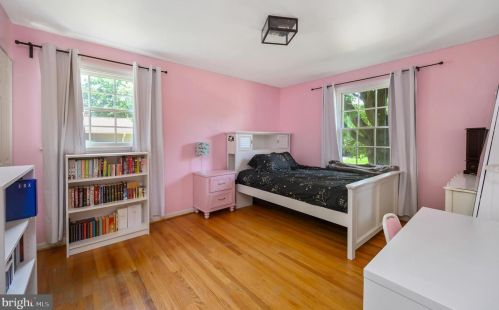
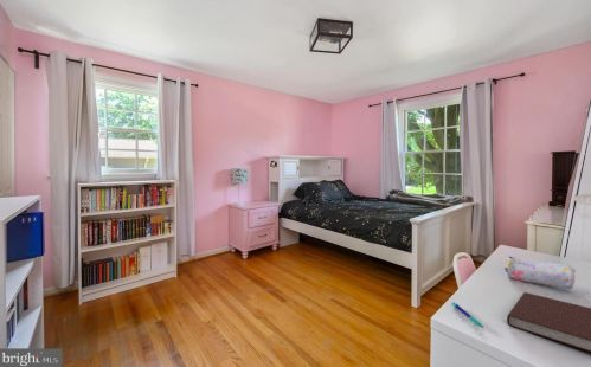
+ pencil case [503,255,577,290]
+ notebook [506,291,591,353]
+ pen [451,301,486,329]
